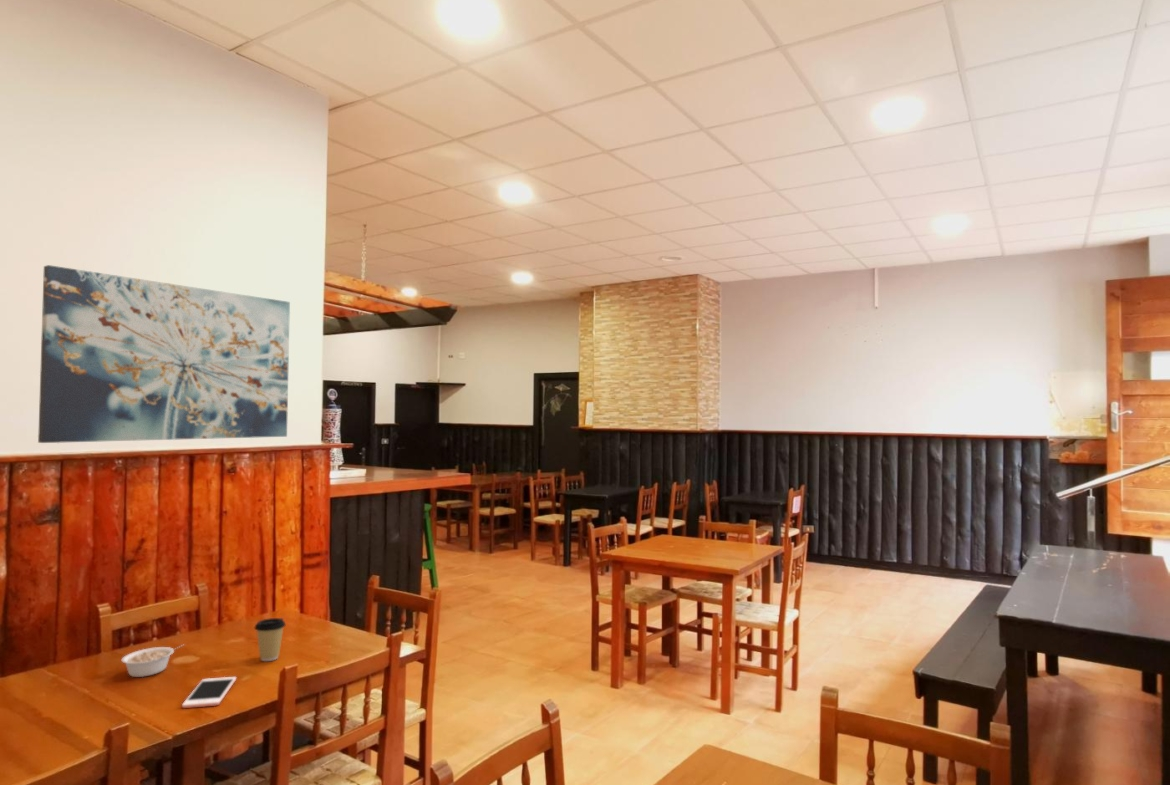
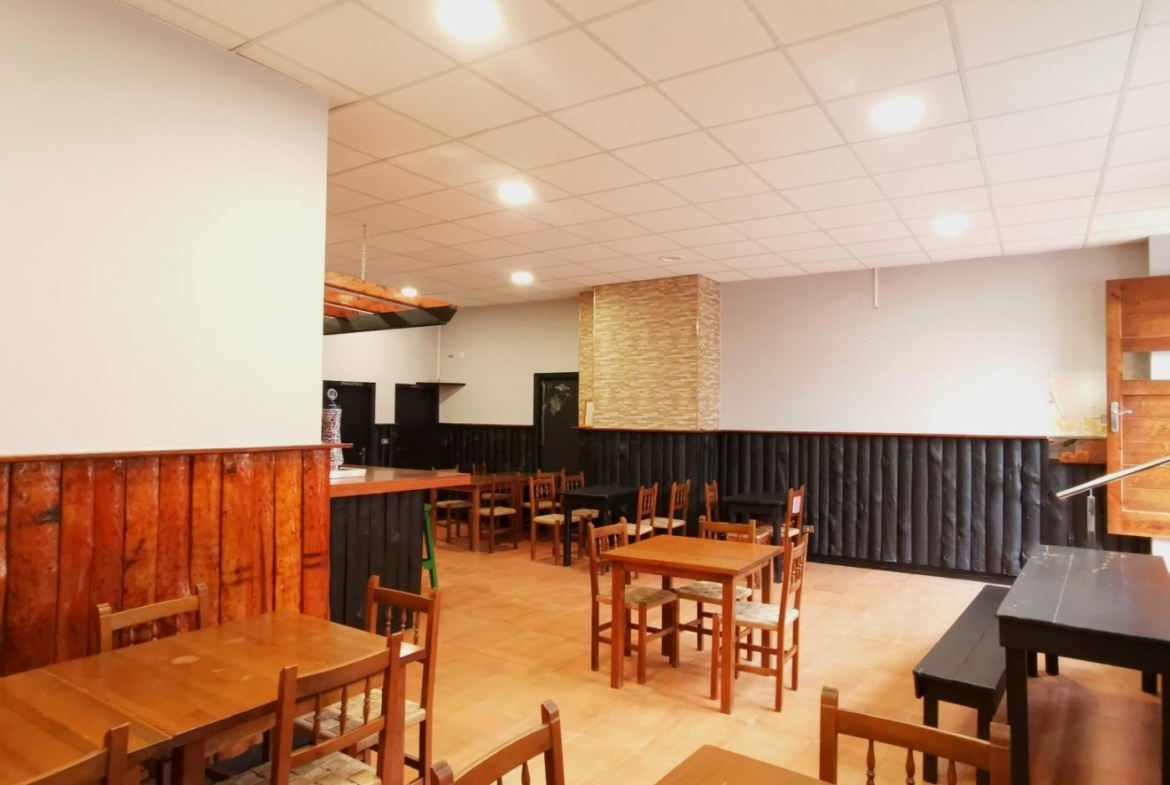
- coffee cup [253,617,287,662]
- wall art [37,264,291,444]
- cell phone [181,676,237,709]
- legume [121,643,186,678]
